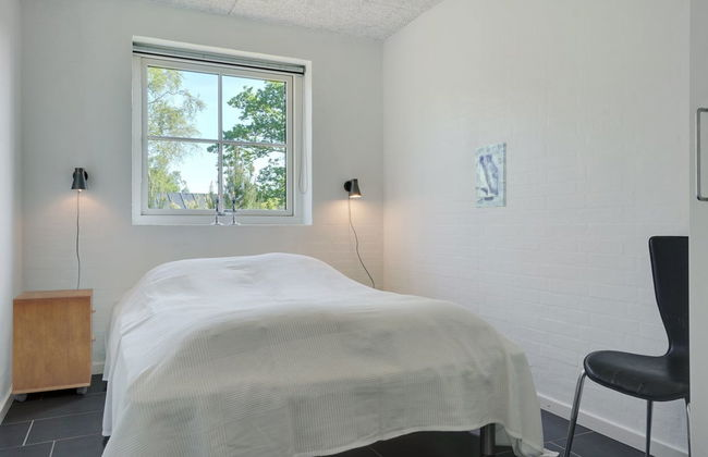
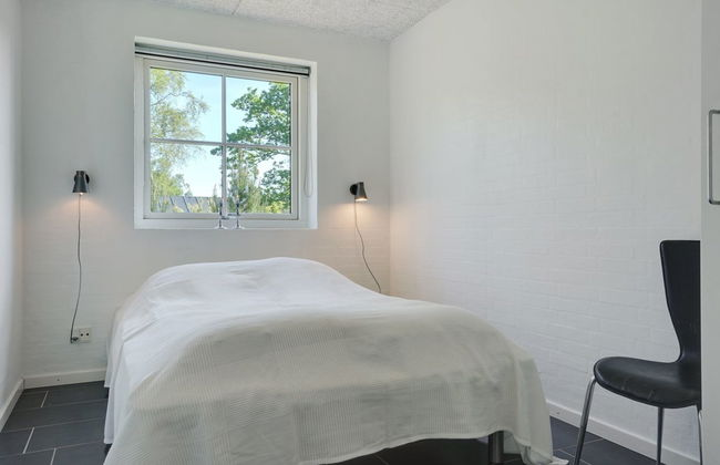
- wall art [474,141,508,209]
- cabinet [11,287,97,403]
